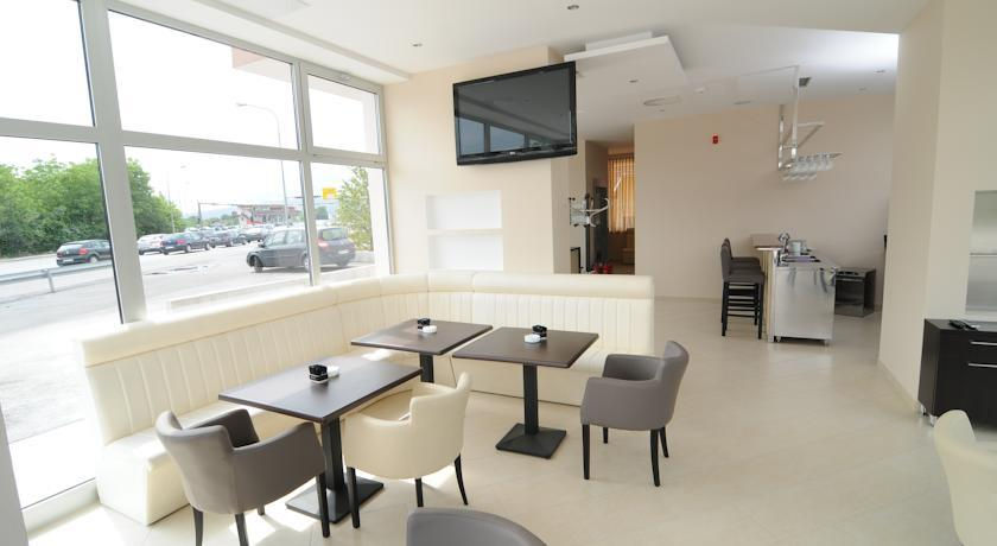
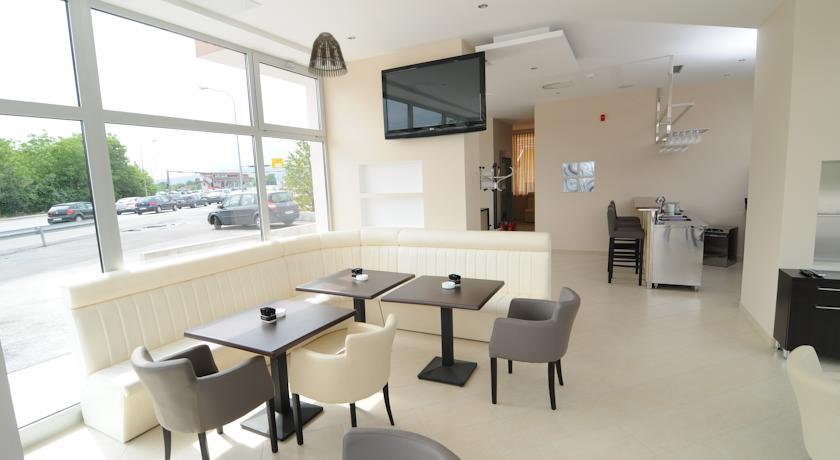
+ lamp shade [307,31,349,78]
+ wall art [561,160,596,194]
